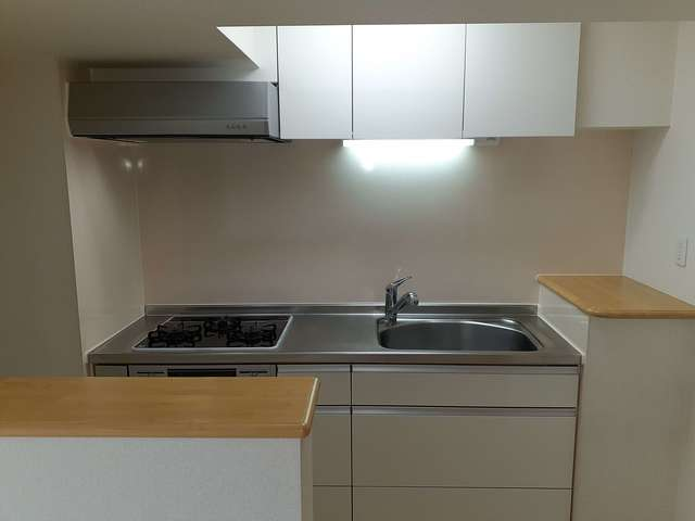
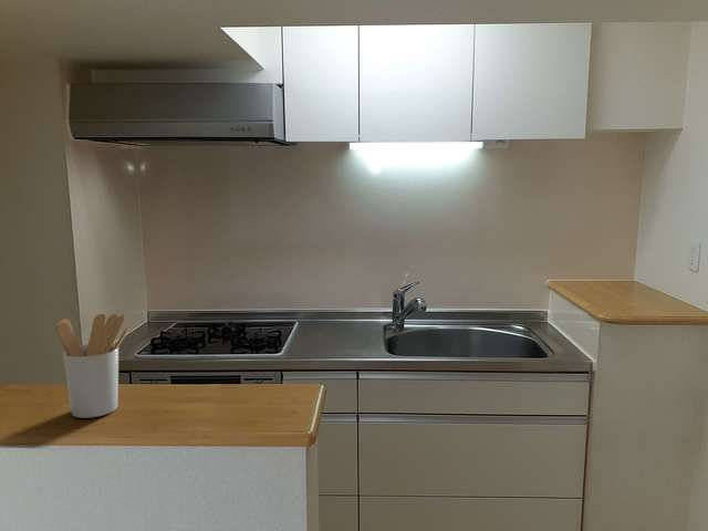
+ utensil holder [54,313,129,419]
